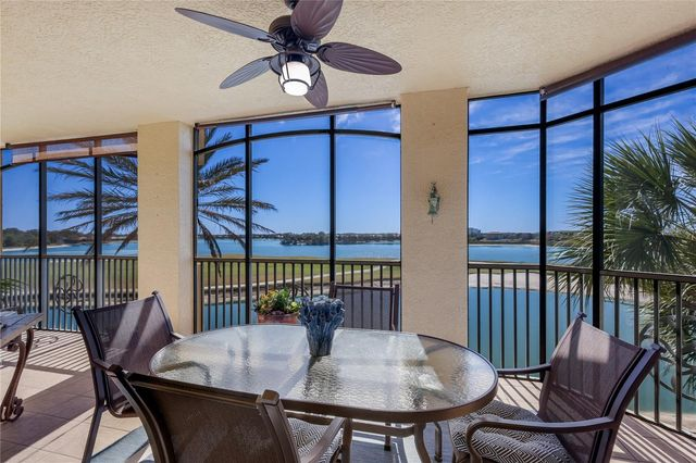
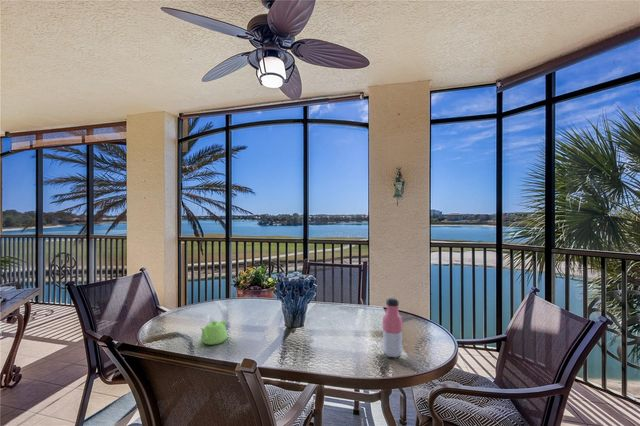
+ water bottle [382,297,404,359]
+ teapot [200,319,228,346]
